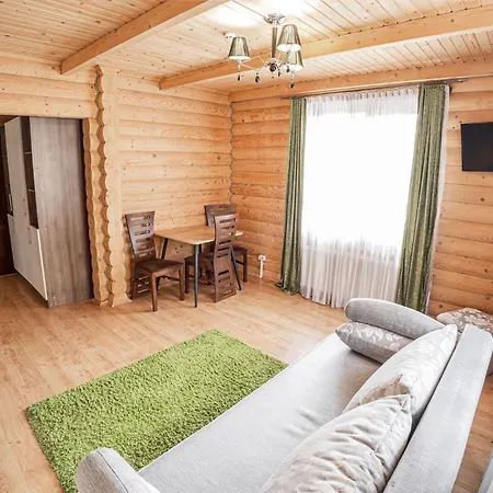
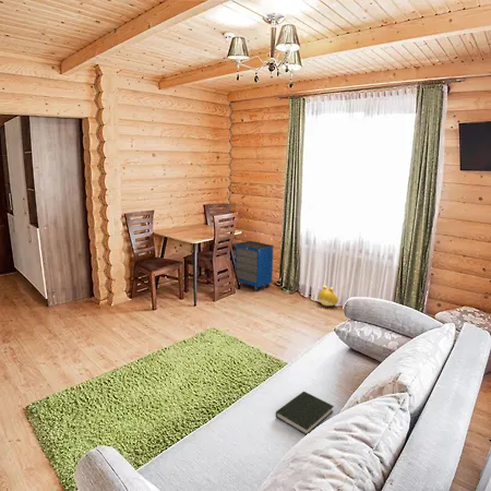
+ plush toy [316,285,339,307]
+ book [275,391,335,436]
+ cabinet [232,240,275,292]
